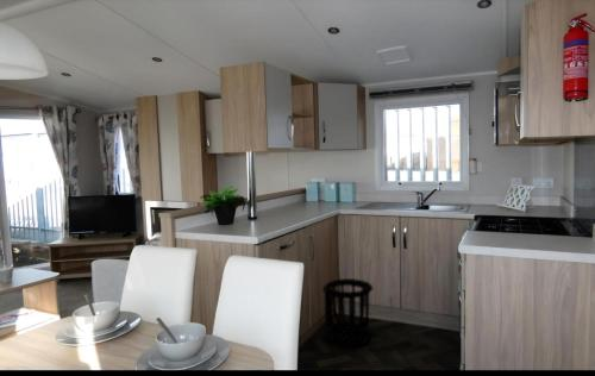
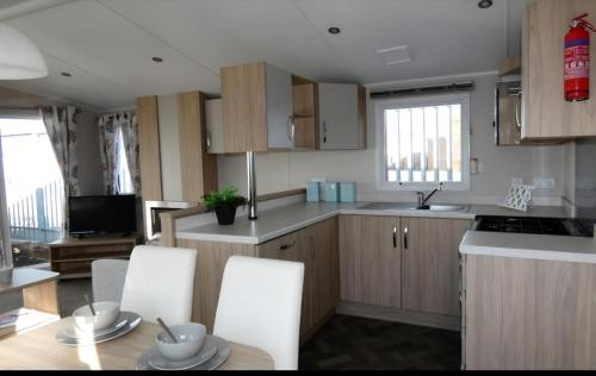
- wastebasket [321,277,374,347]
